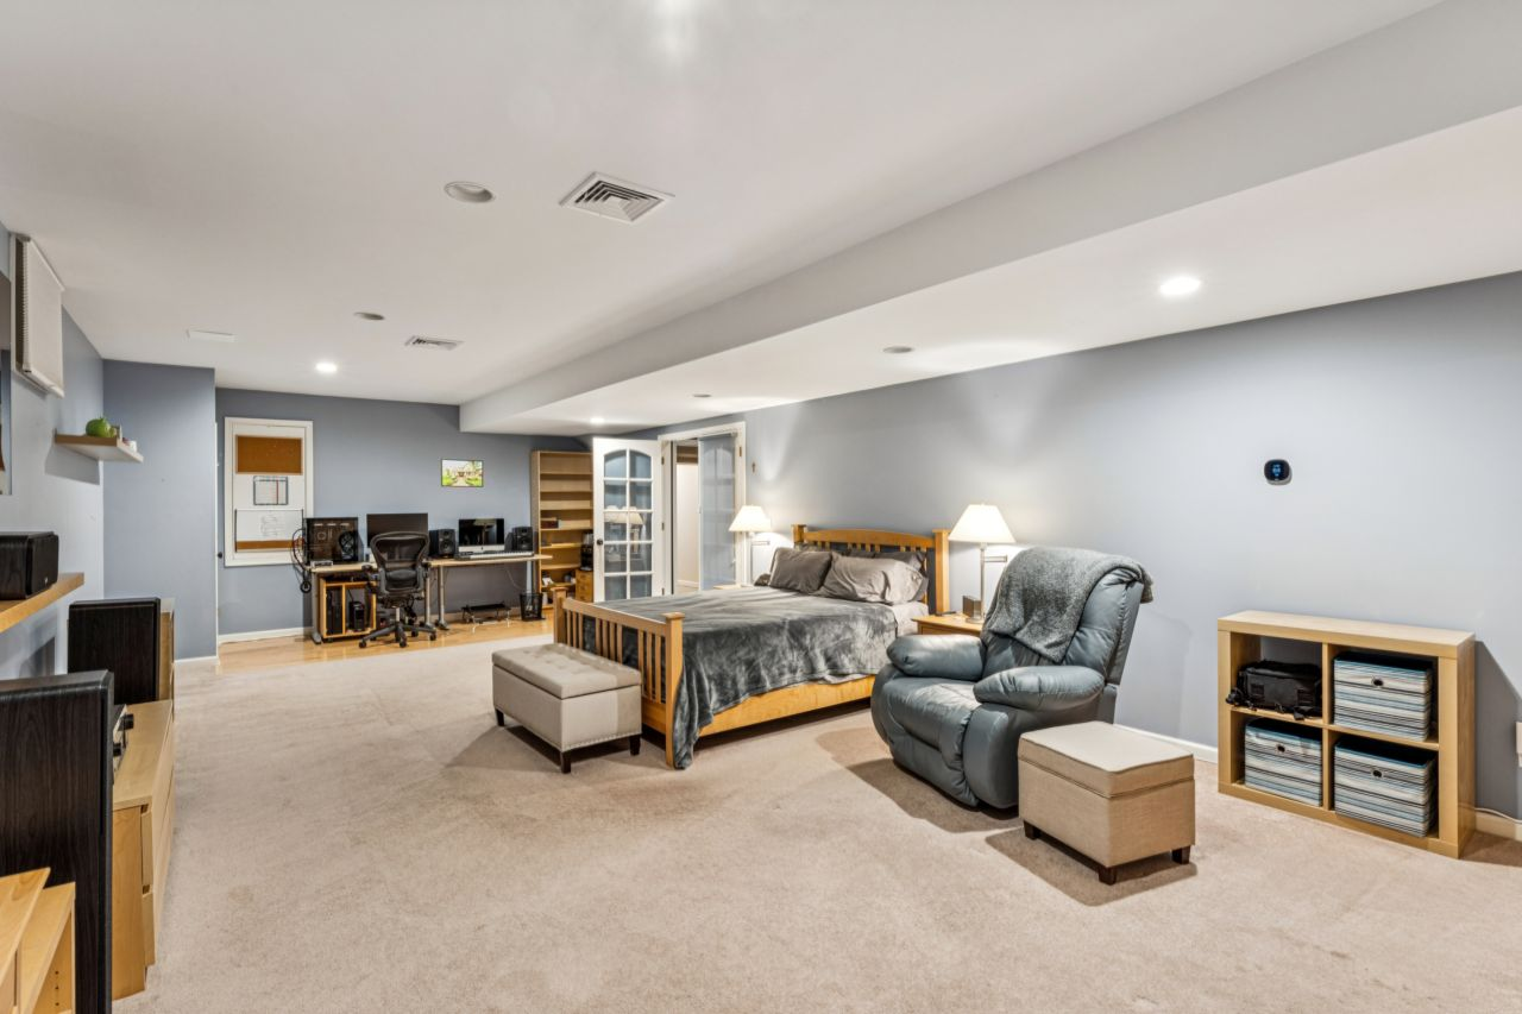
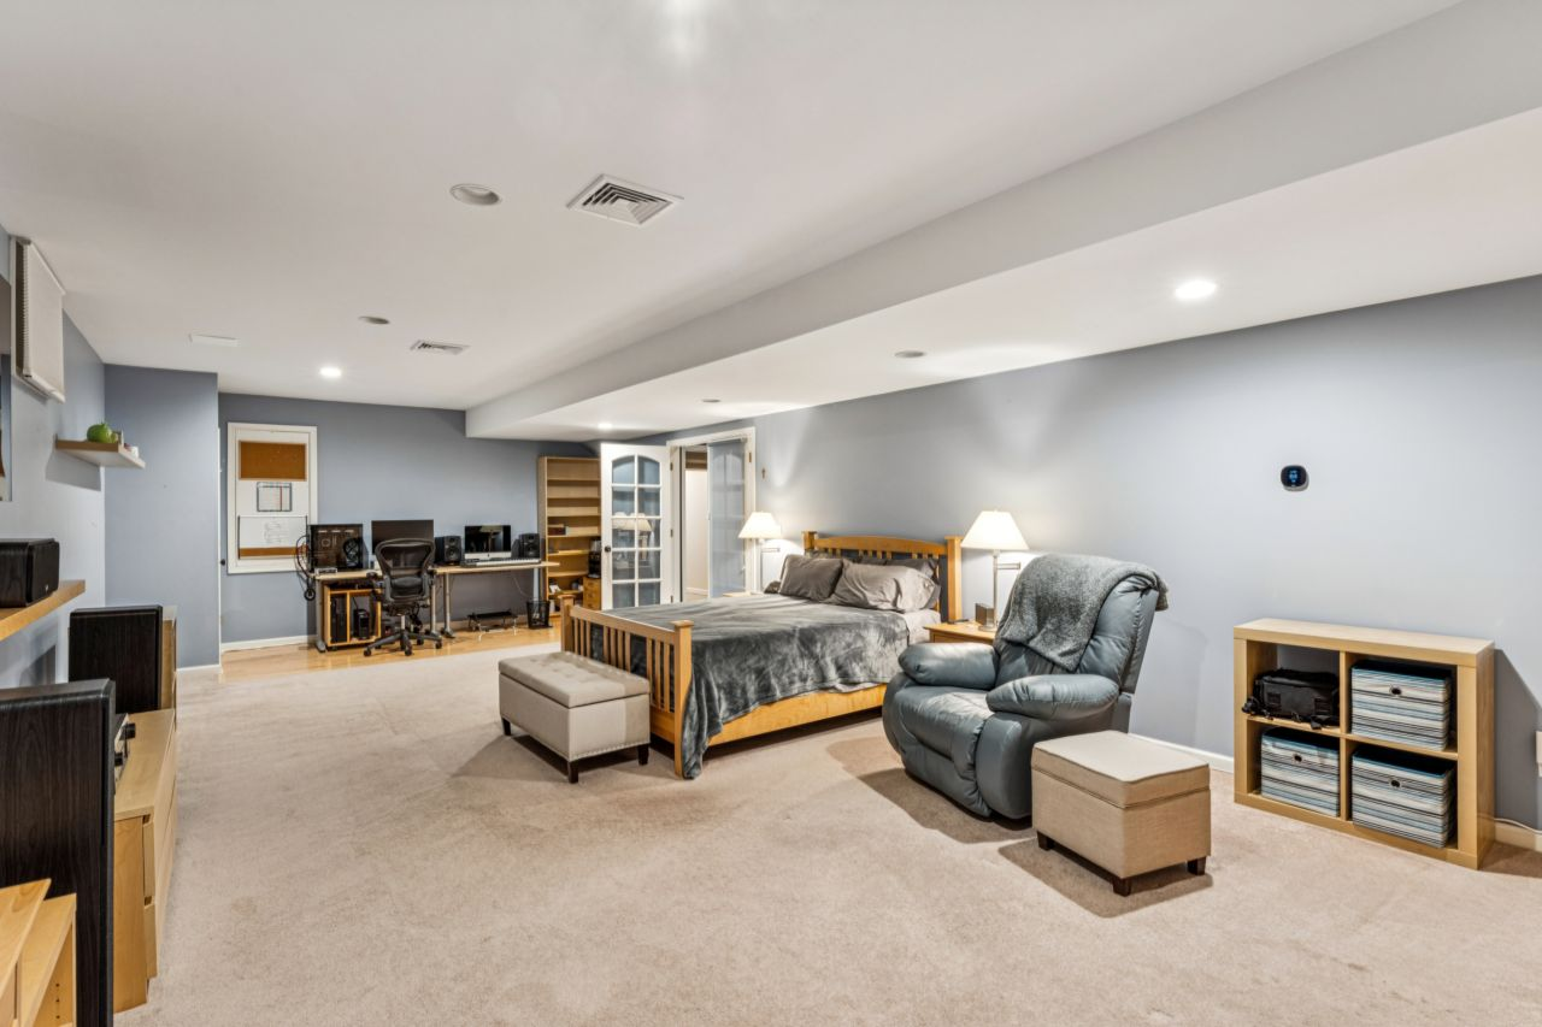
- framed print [440,458,484,489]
